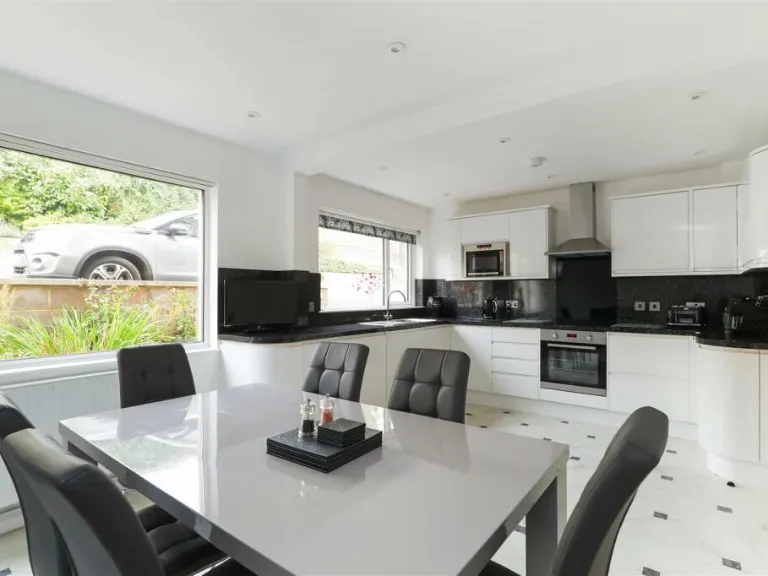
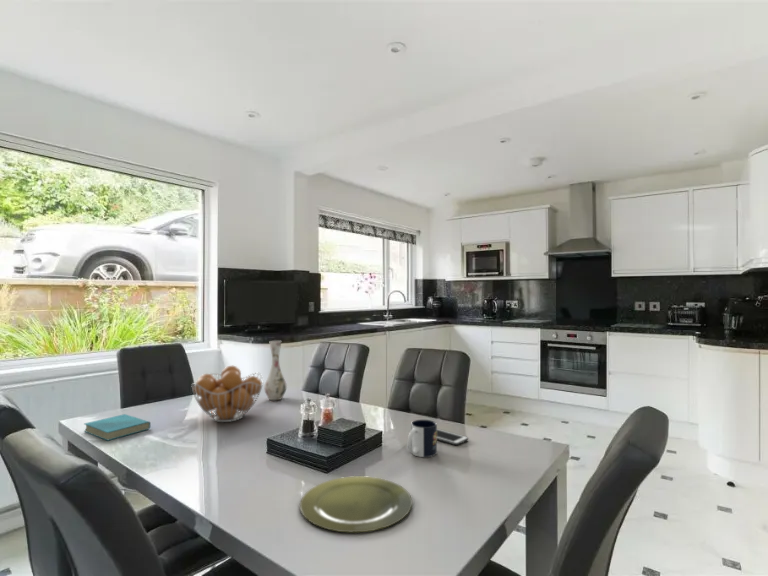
+ fruit basket [191,365,264,423]
+ vase [263,340,288,401]
+ plate [299,475,413,533]
+ cell phone [437,428,469,446]
+ mug [407,419,438,458]
+ book [83,413,152,442]
